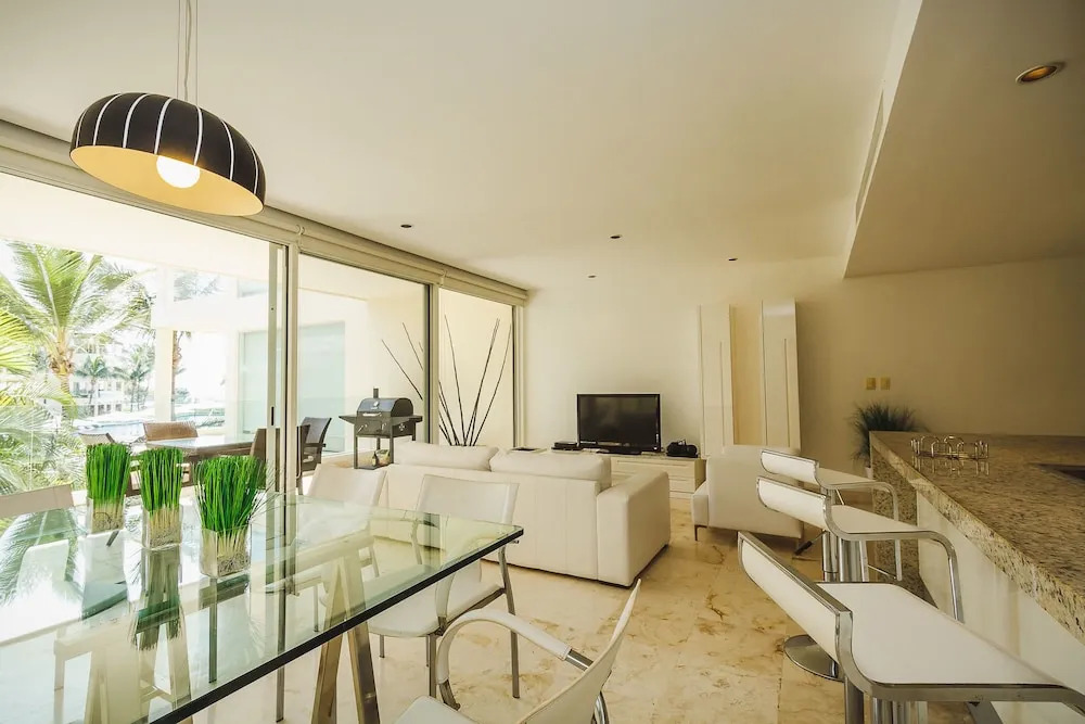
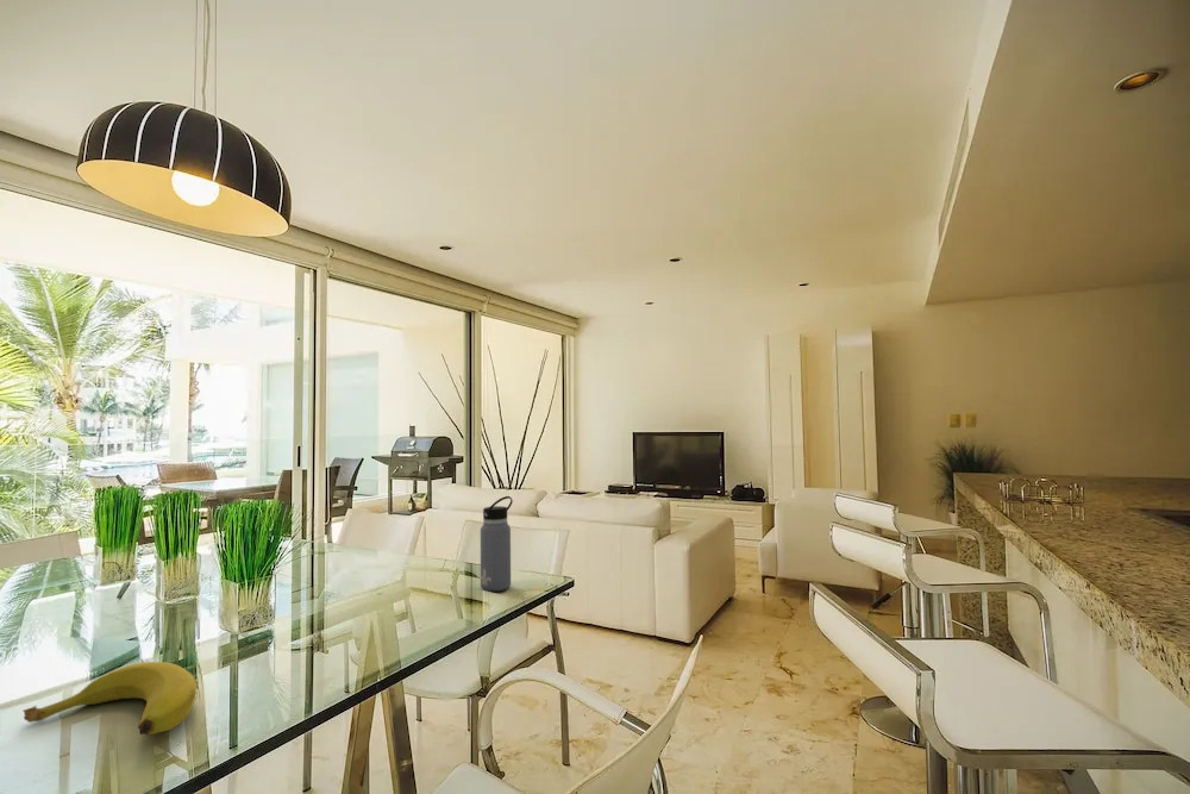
+ banana [23,661,198,736]
+ water bottle [480,495,514,593]
